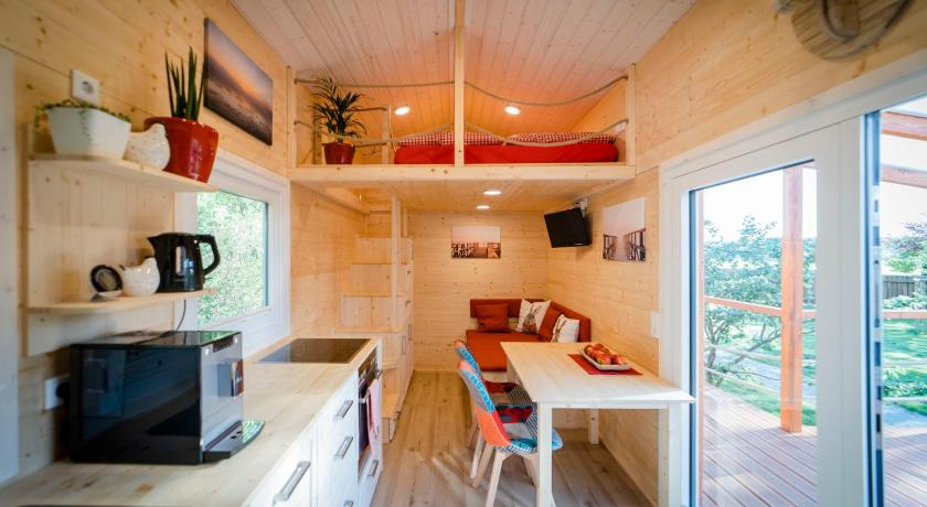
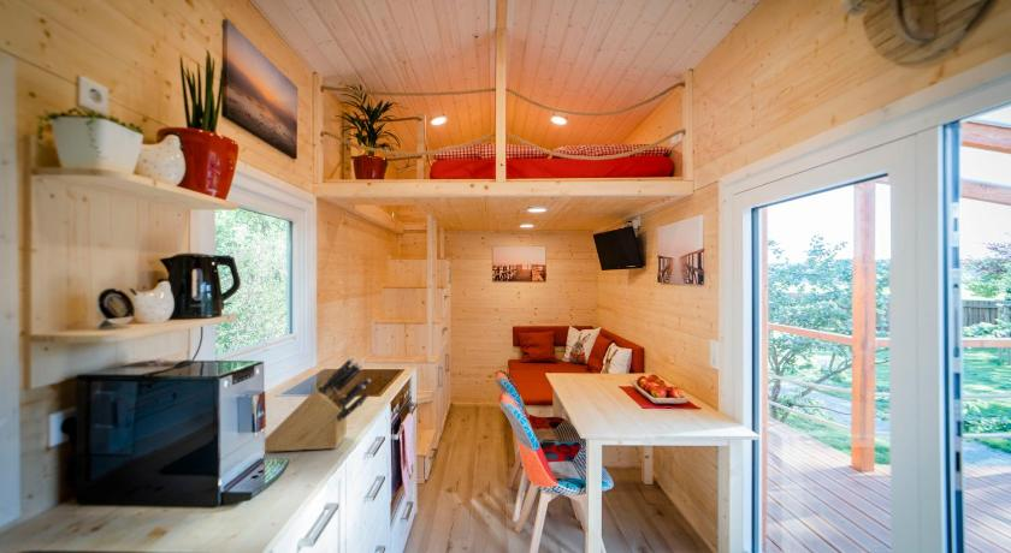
+ knife block [264,357,372,453]
